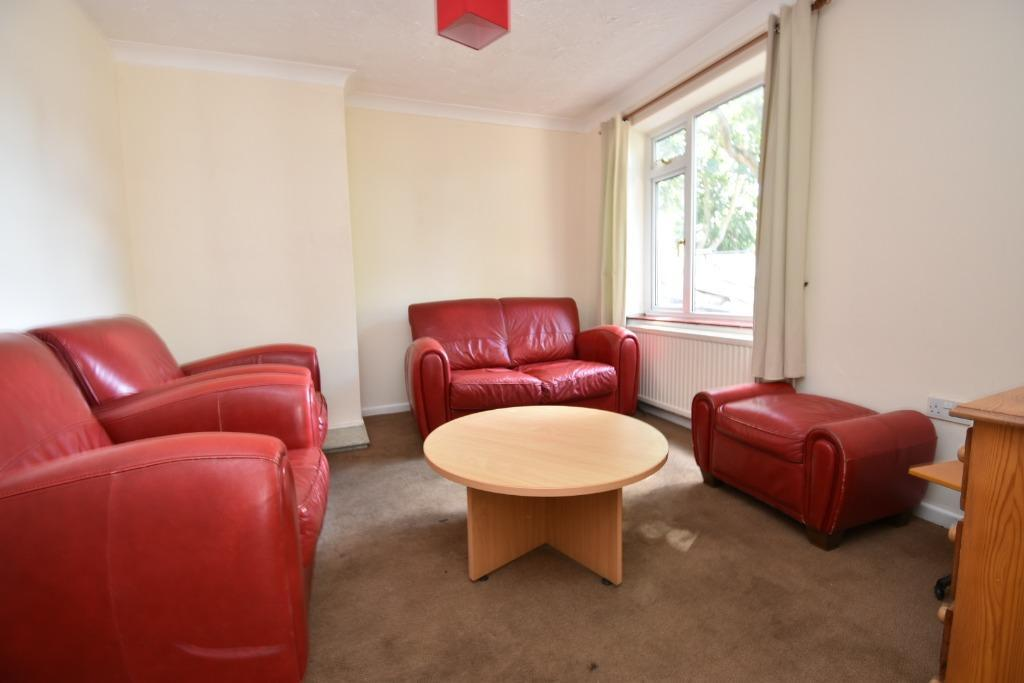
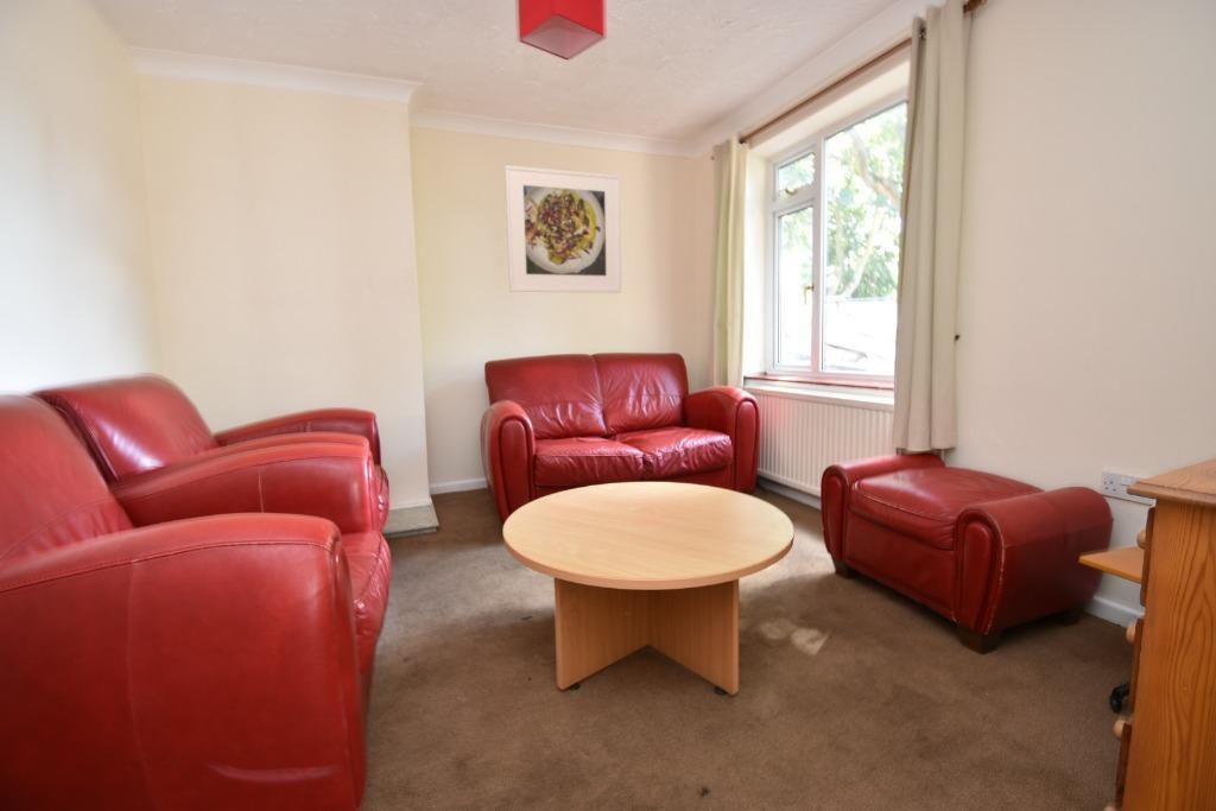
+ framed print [504,164,622,293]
